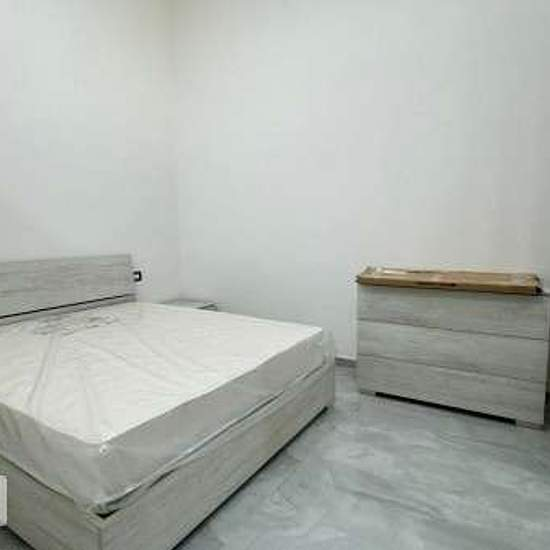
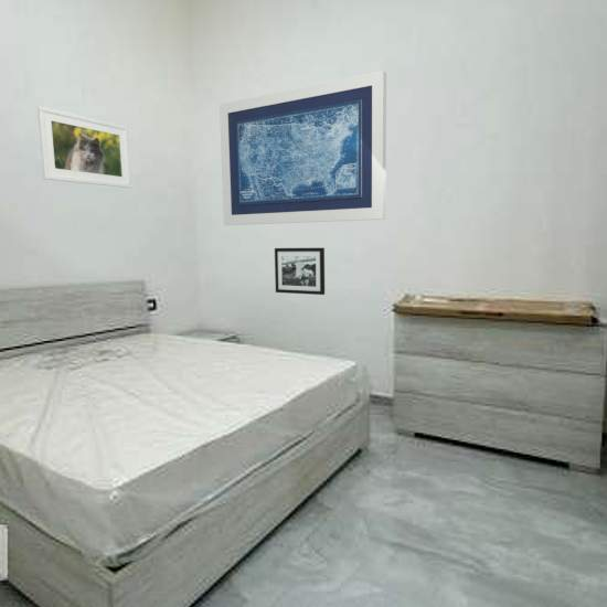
+ wall art [219,70,387,226]
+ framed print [36,105,132,189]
+ picture frame [274,247,326,296]
